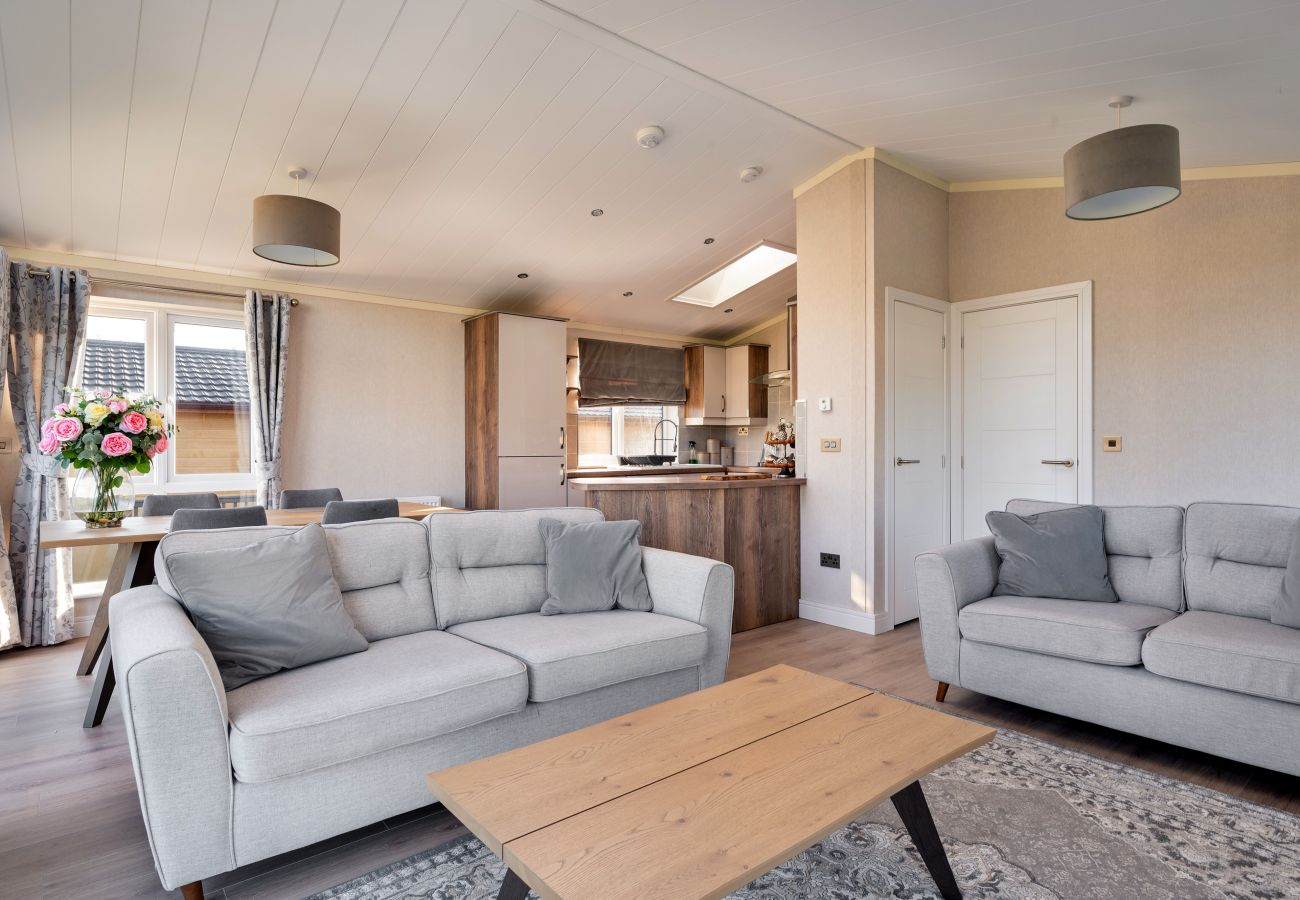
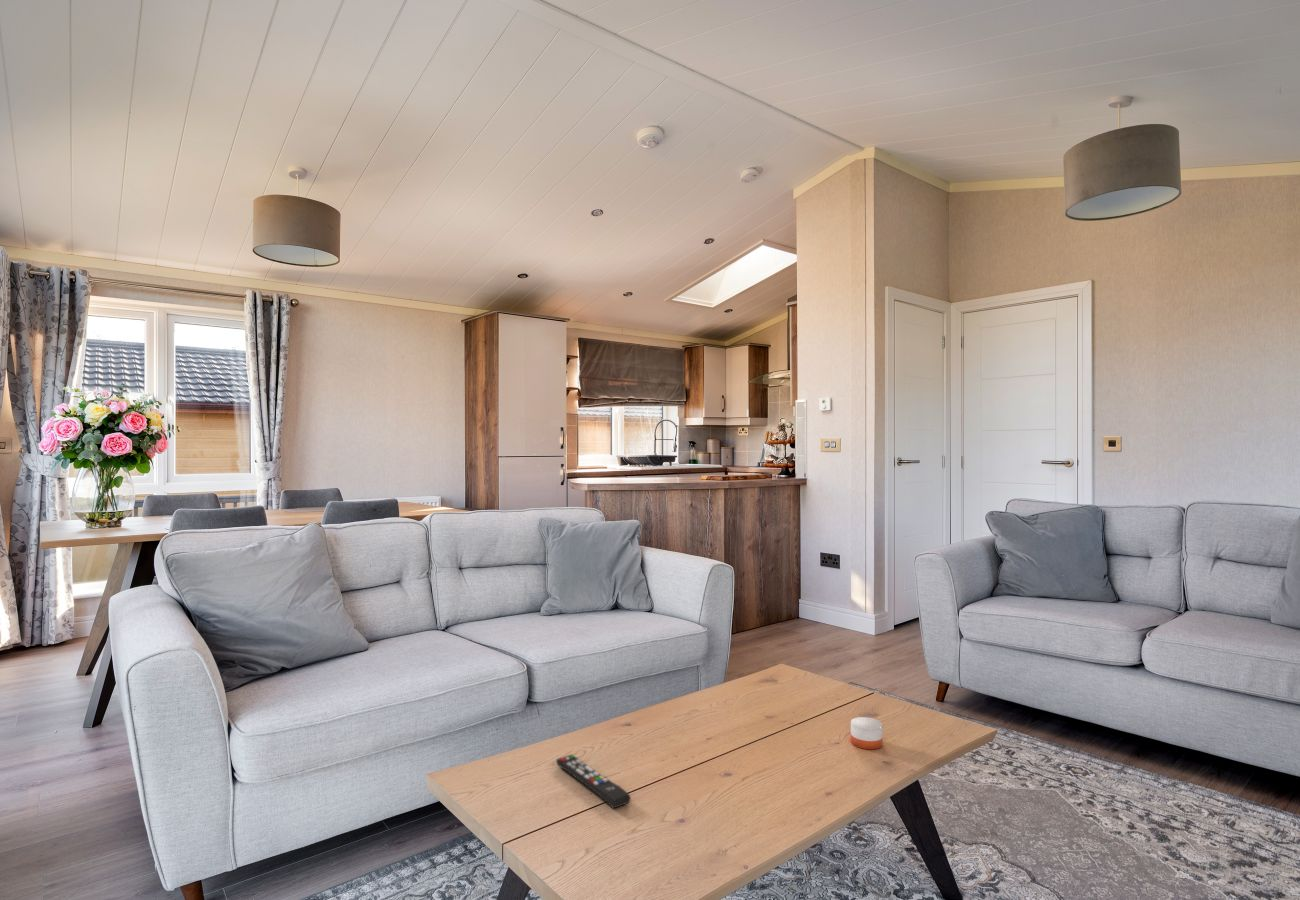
+ candle [850,716,883,750]
+ remote control [555,754,632,810]
